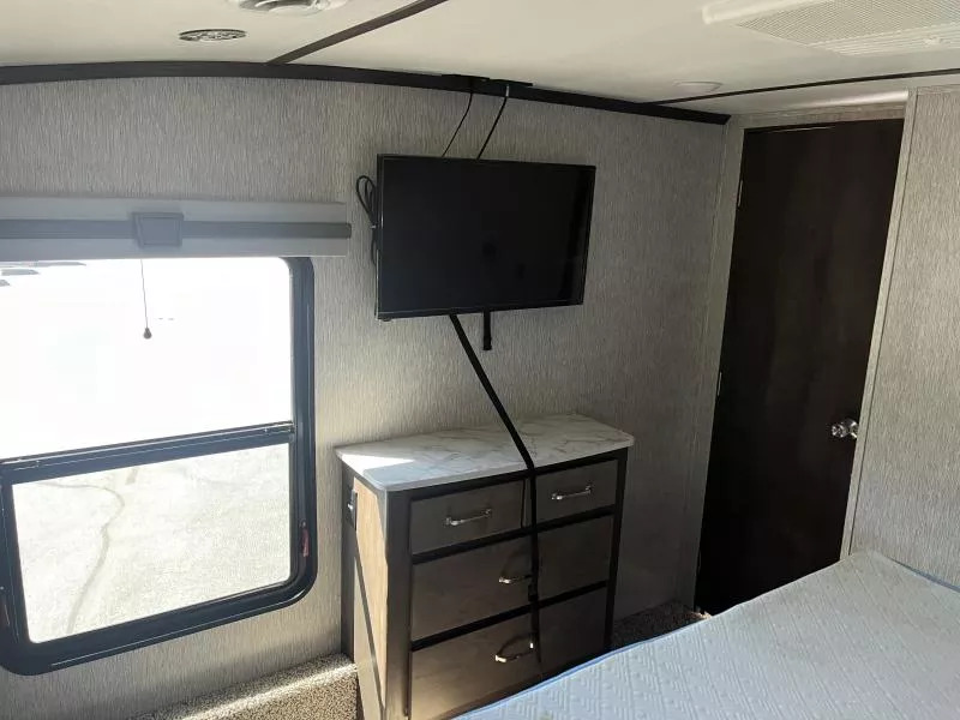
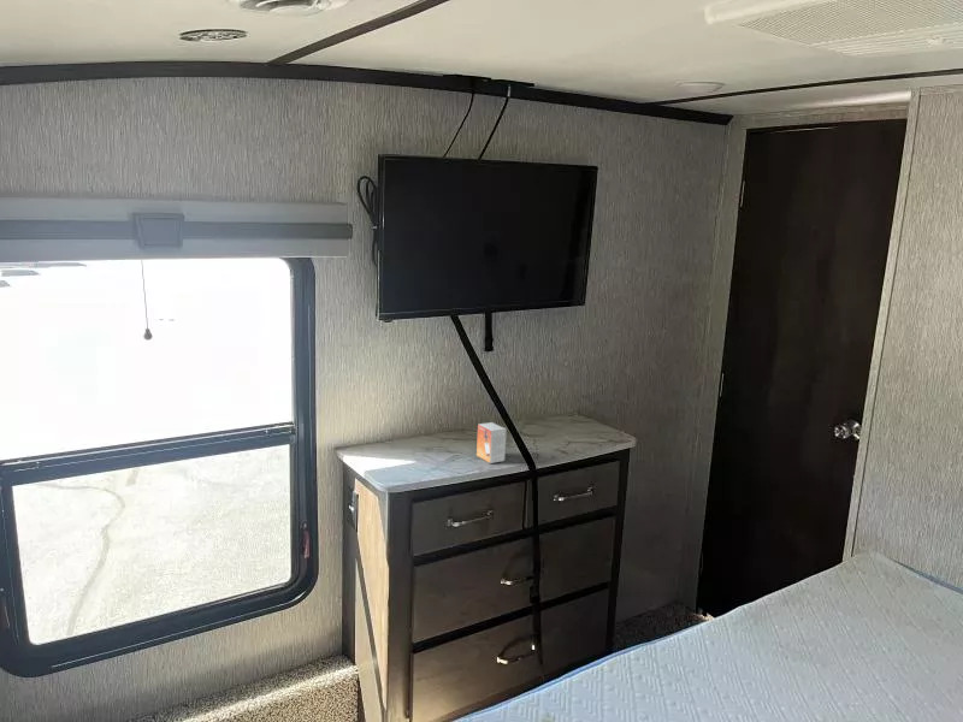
+ small box [475,421,508,464]
